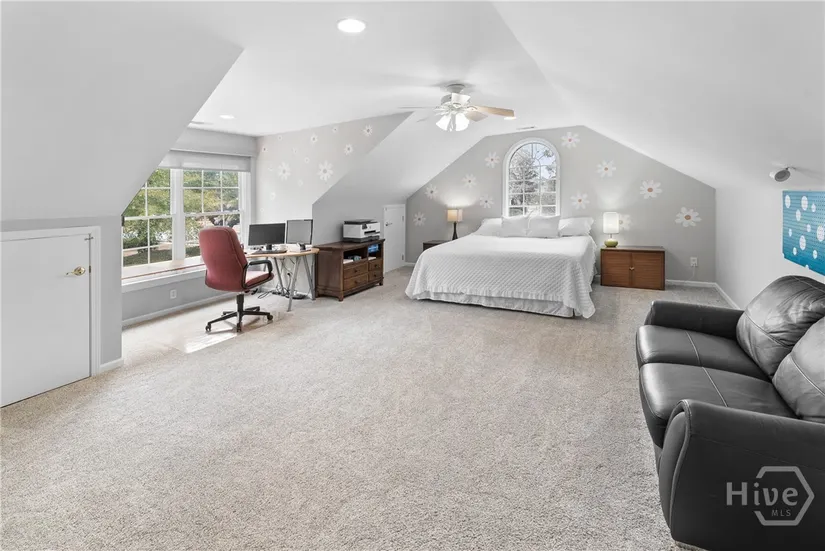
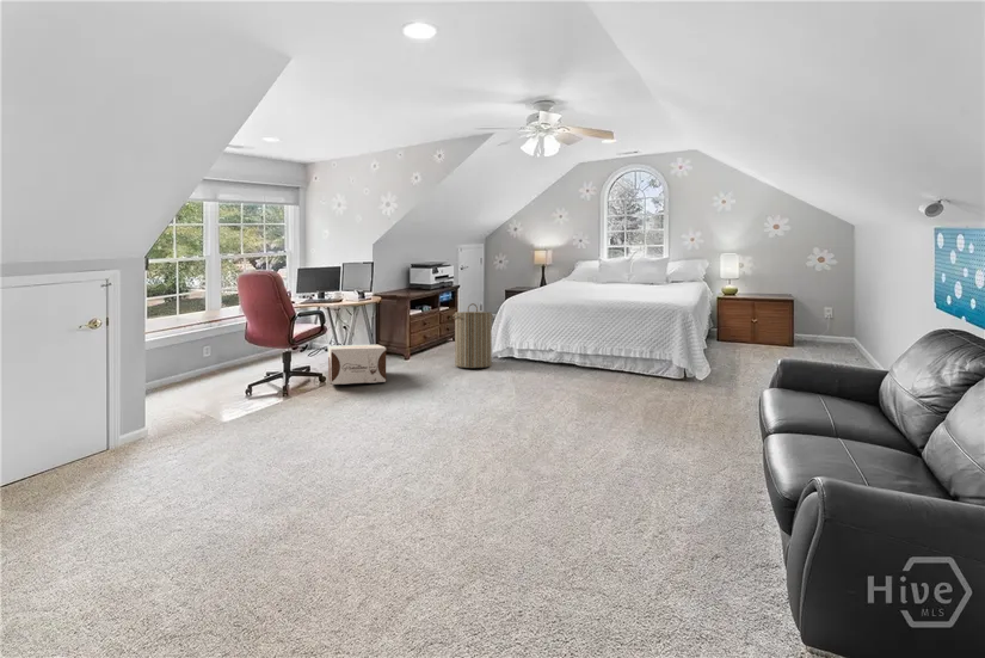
+ cardboard box [327,344,387,386]
+ laundry hamper [451,302,494,369]
